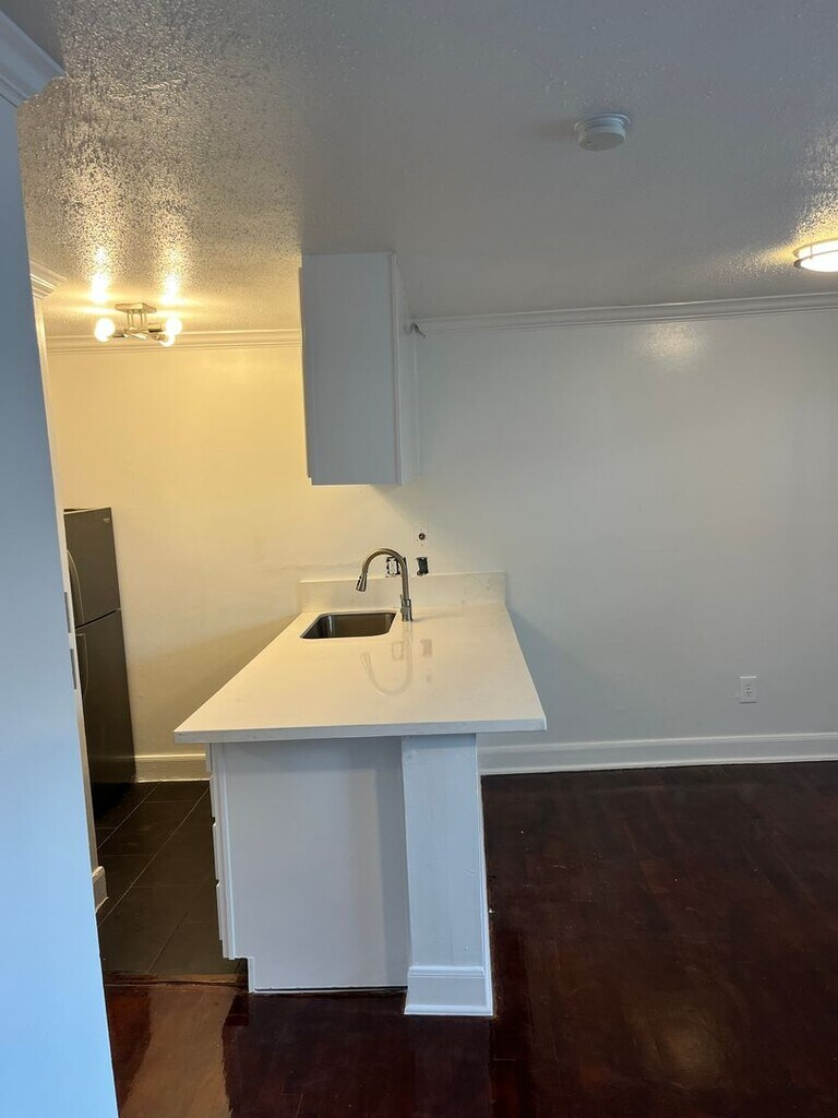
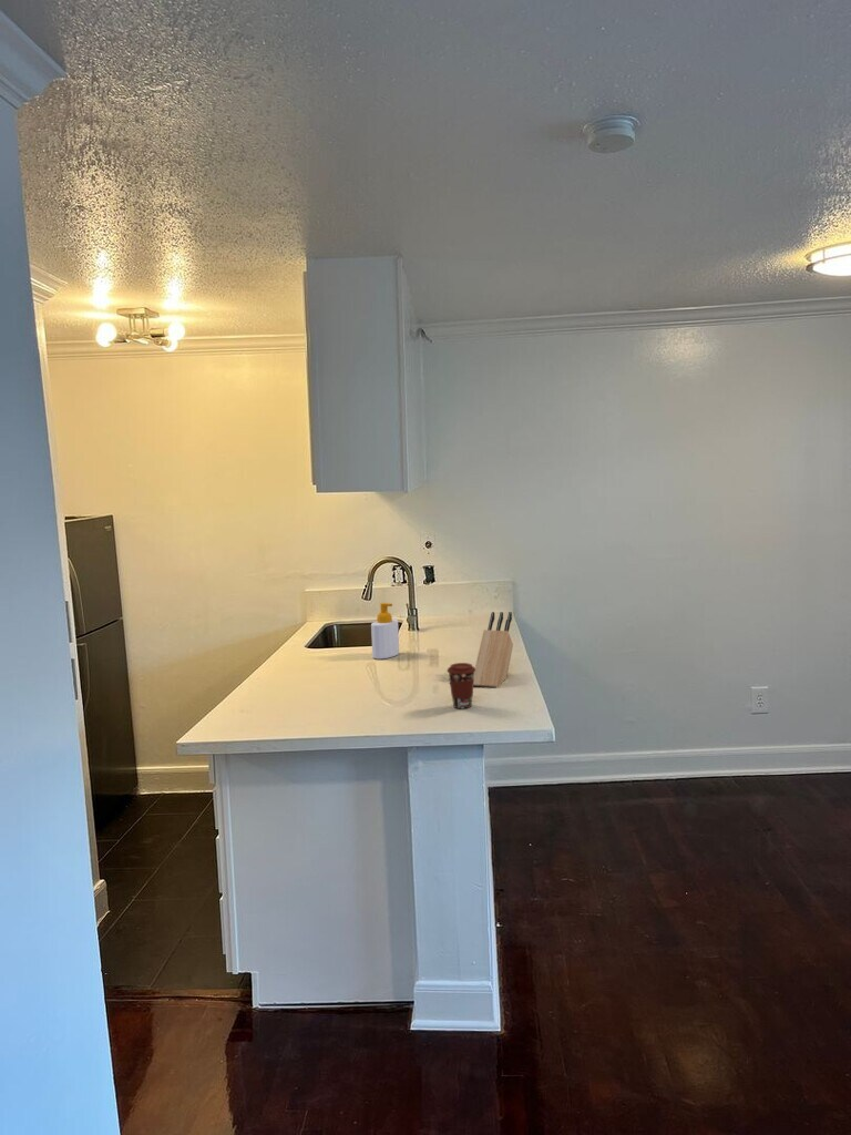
+ knife block [473,611,514,688]
+ soap bottle [370,602,400,661]
+ coffee cup [445,662,476,709]
